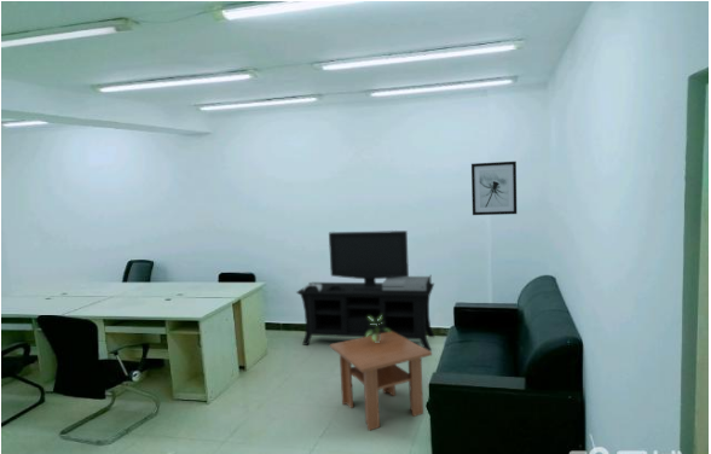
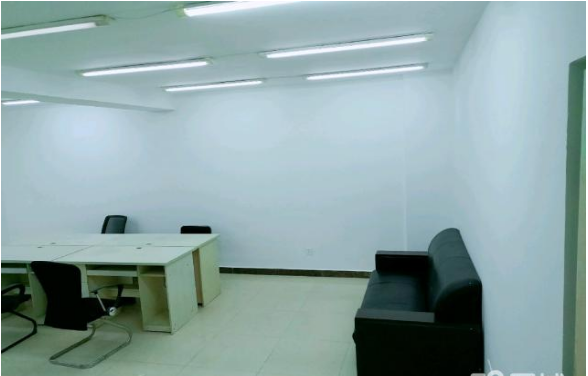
- media console [295,229,435,351]
- potted plant [366,315,391,343]
- wall art [470,161,518,216]
- coffee table [329,331,433,432]
